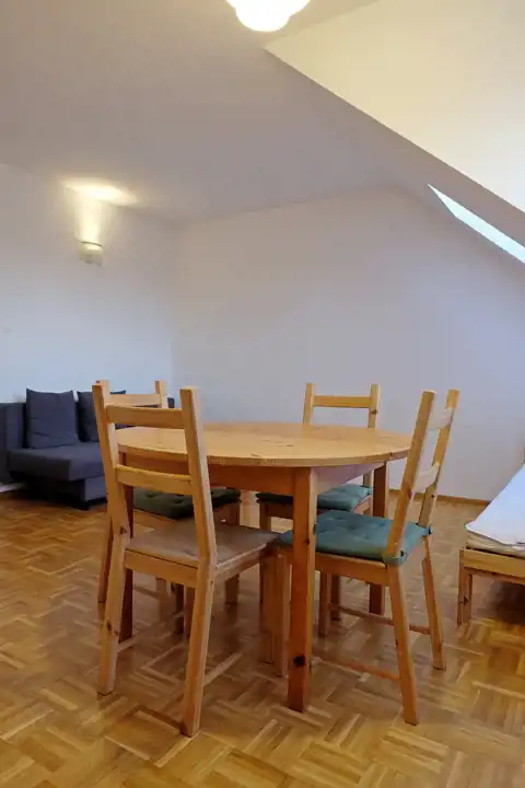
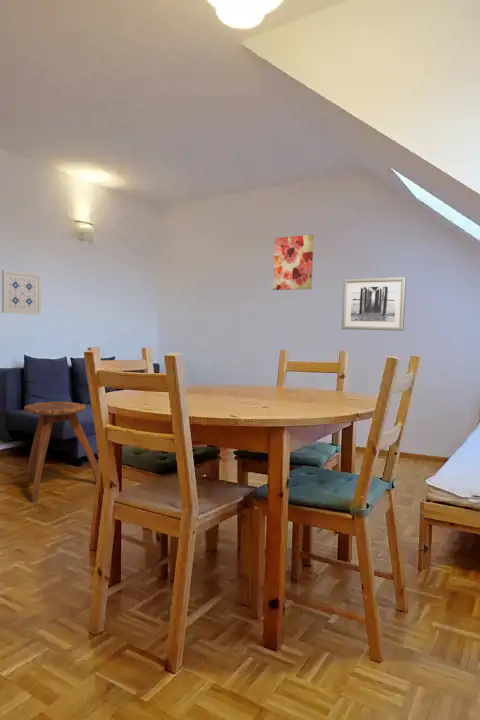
+ stool [23,401,99,504]
+ wall art [341,276,407,332]
+ wall art [1,269,42,316]
+ wall art [272,234,315,291]
